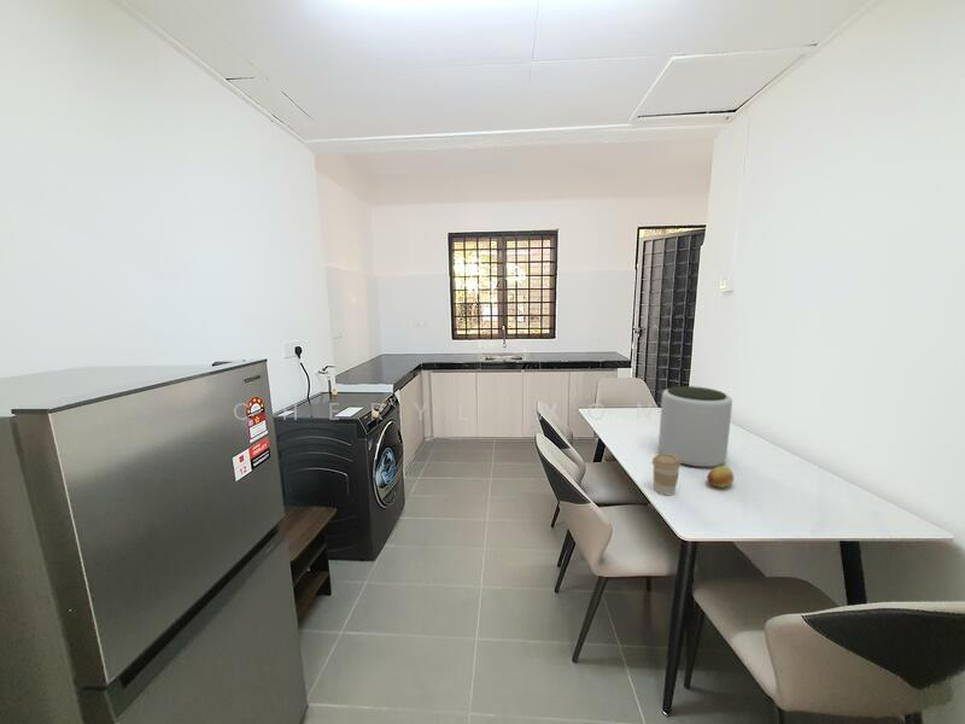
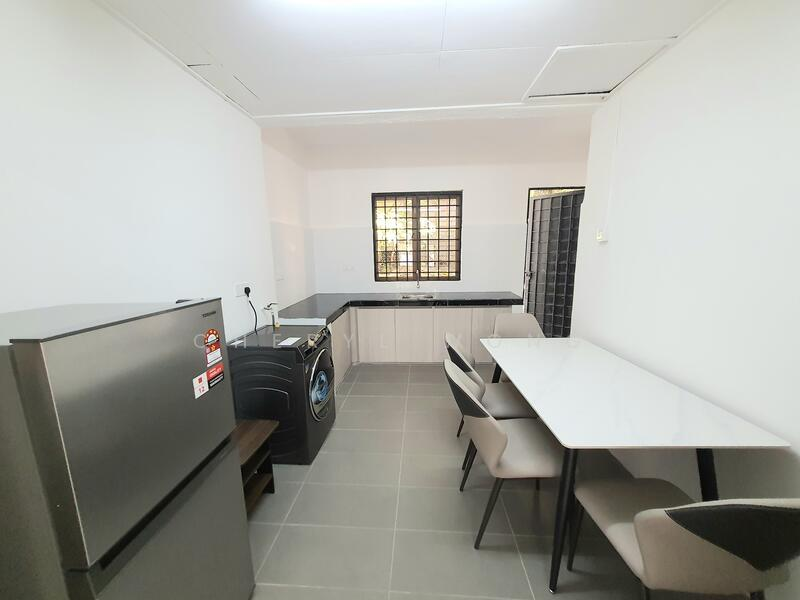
- coffee cup [651,453,682,496]
- plant pot [657,385,733,468]
- fruit [706,465,735,489]
